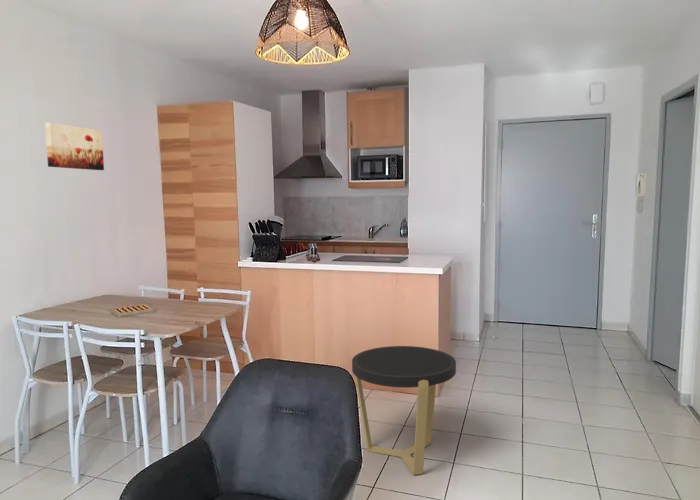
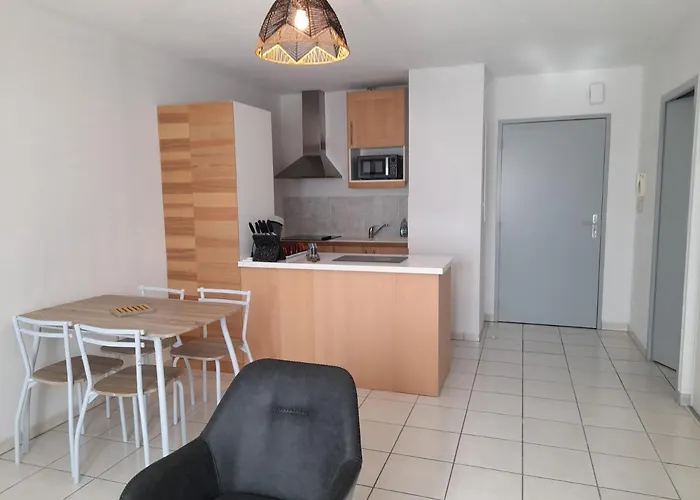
- side table [351,345,457,476]
- wall art [44,122,105,171]
